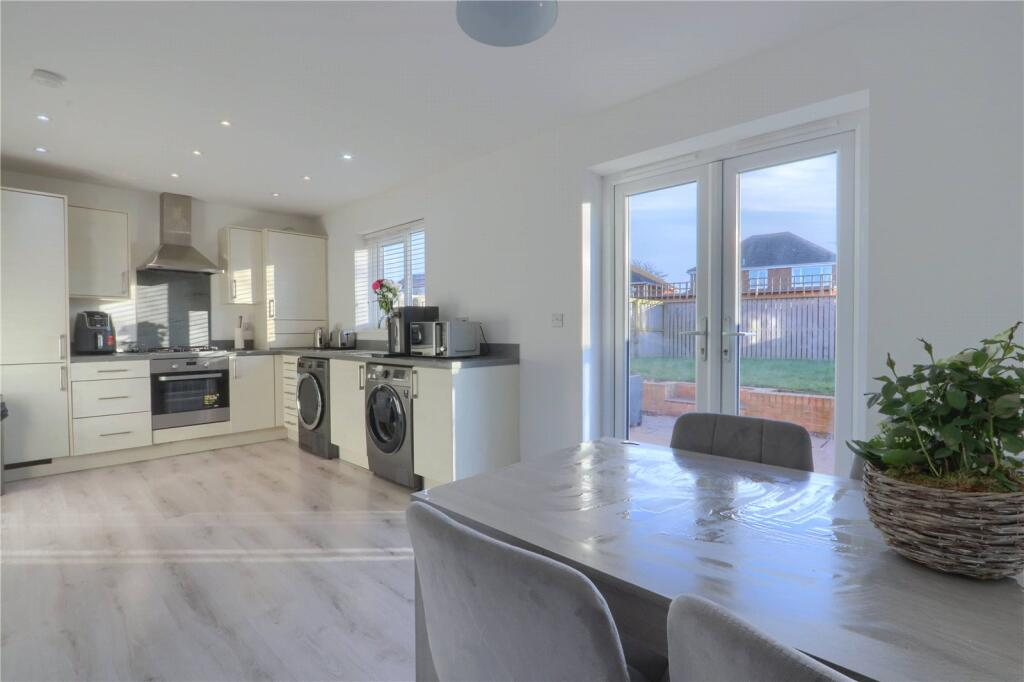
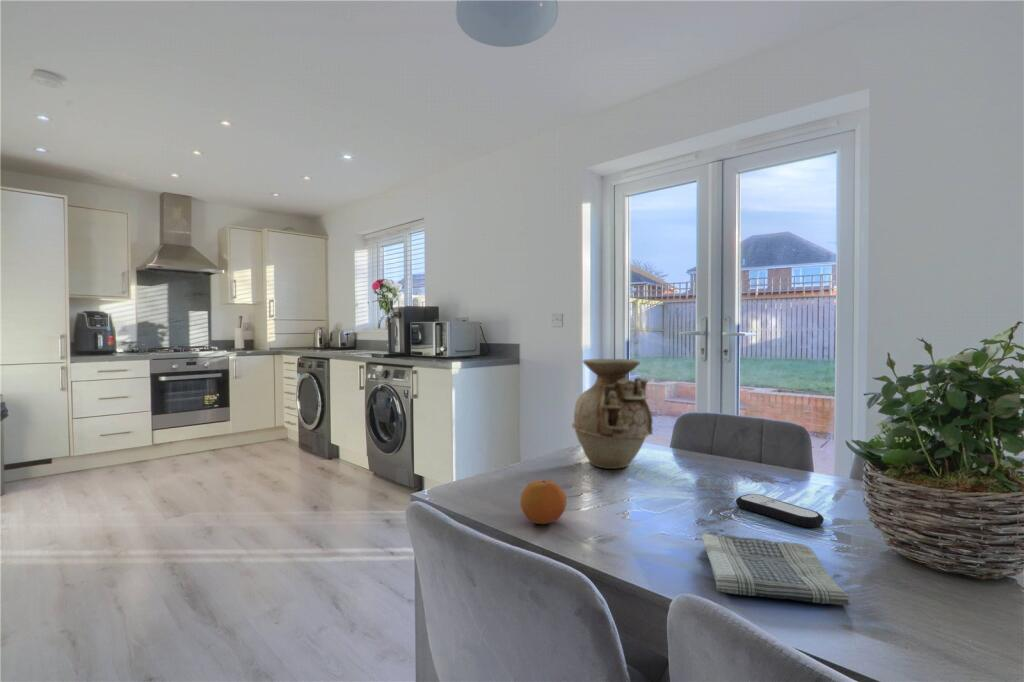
+ remote control [735,493,825,528]
+ fruit [519,479,567,525]
+ dish towel [701,533,851,606]
+ vase [571,358,654,470]
